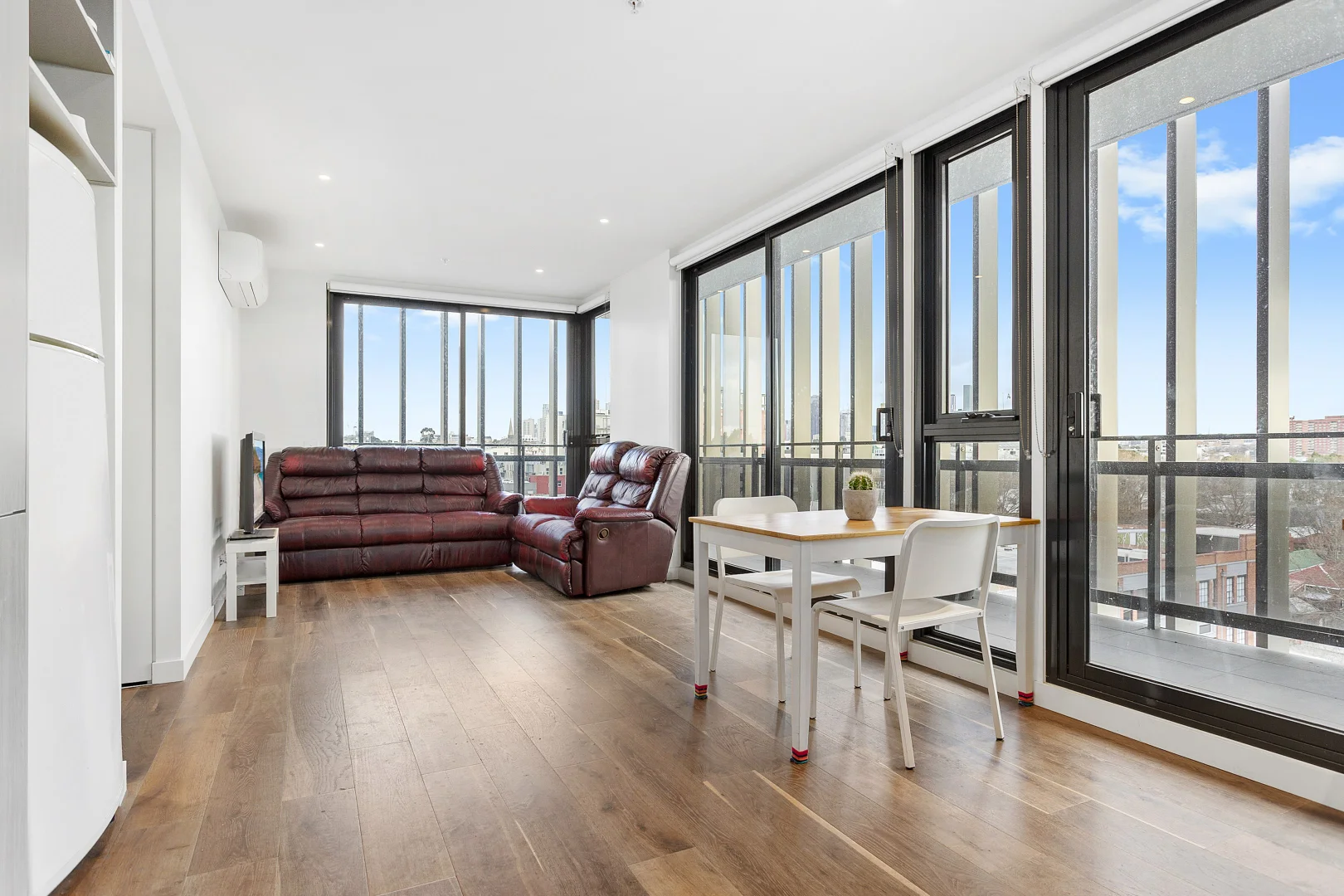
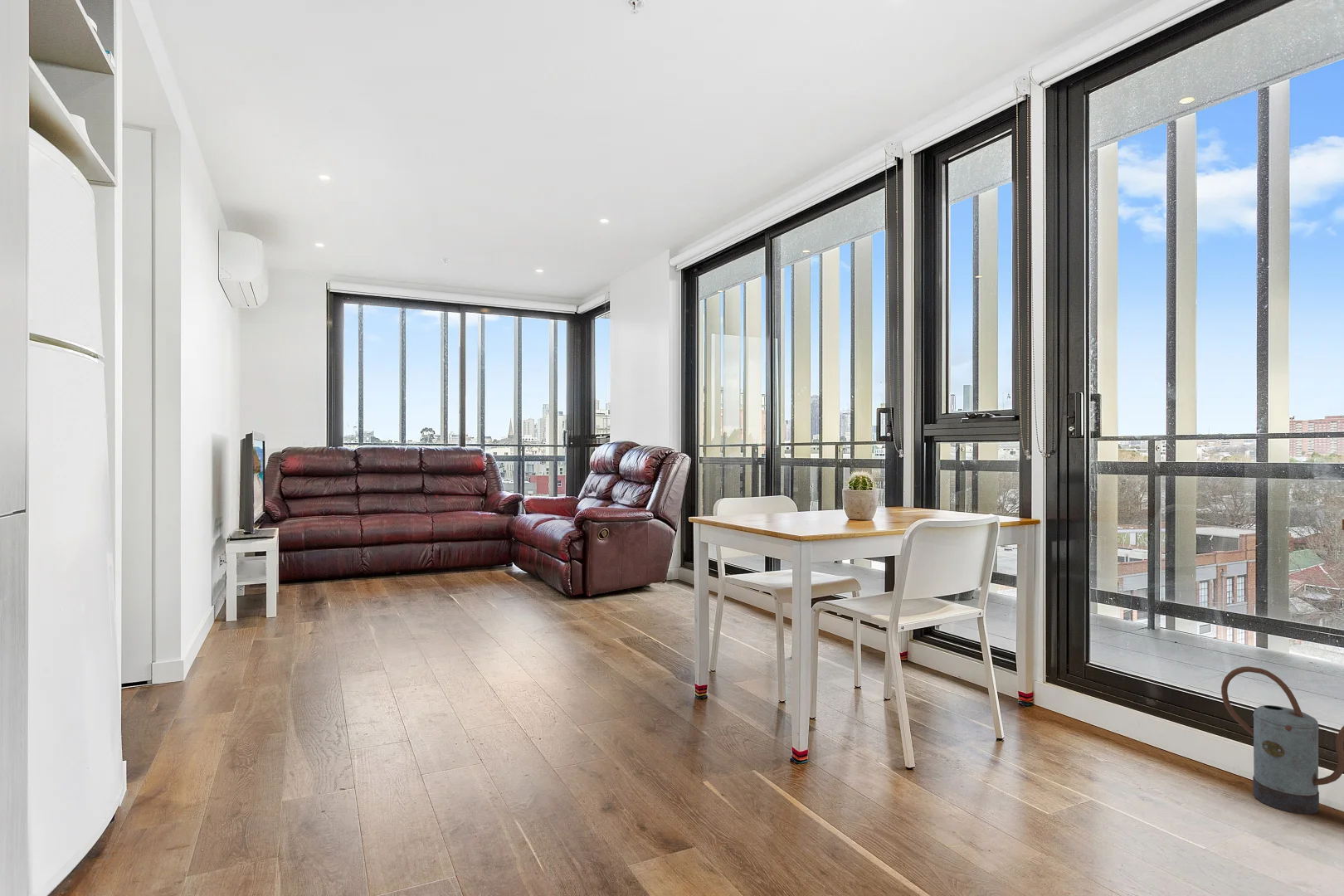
+ watering can [1220,665,1344,816]
